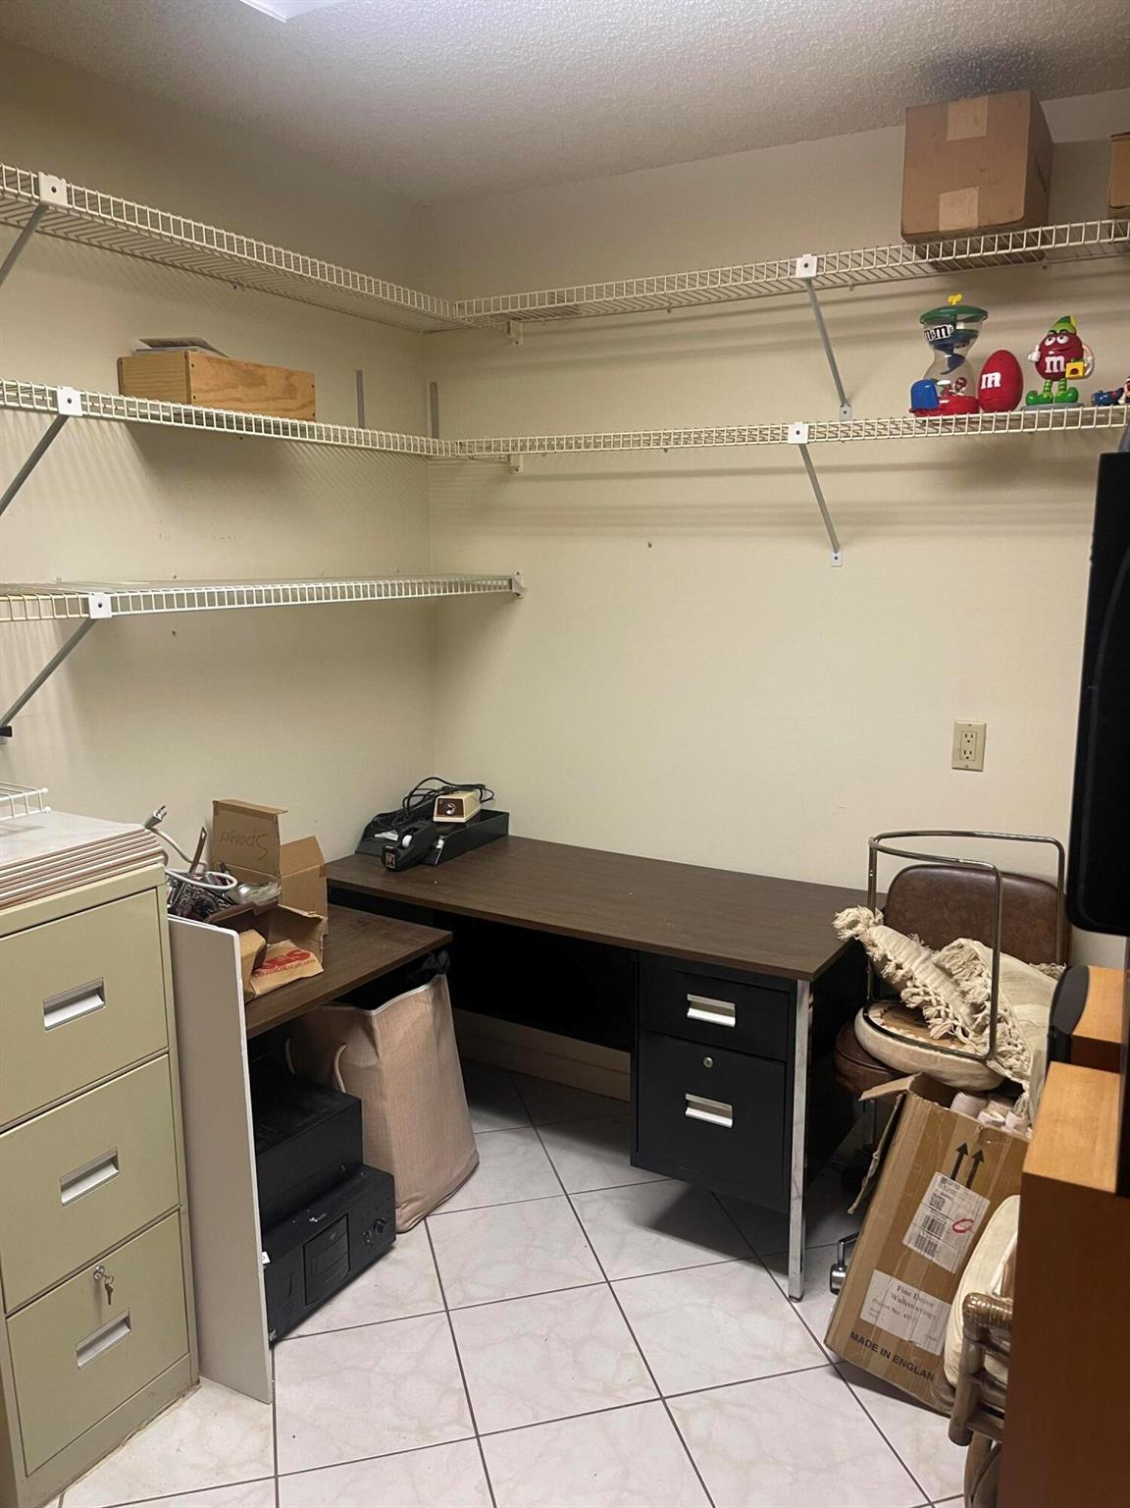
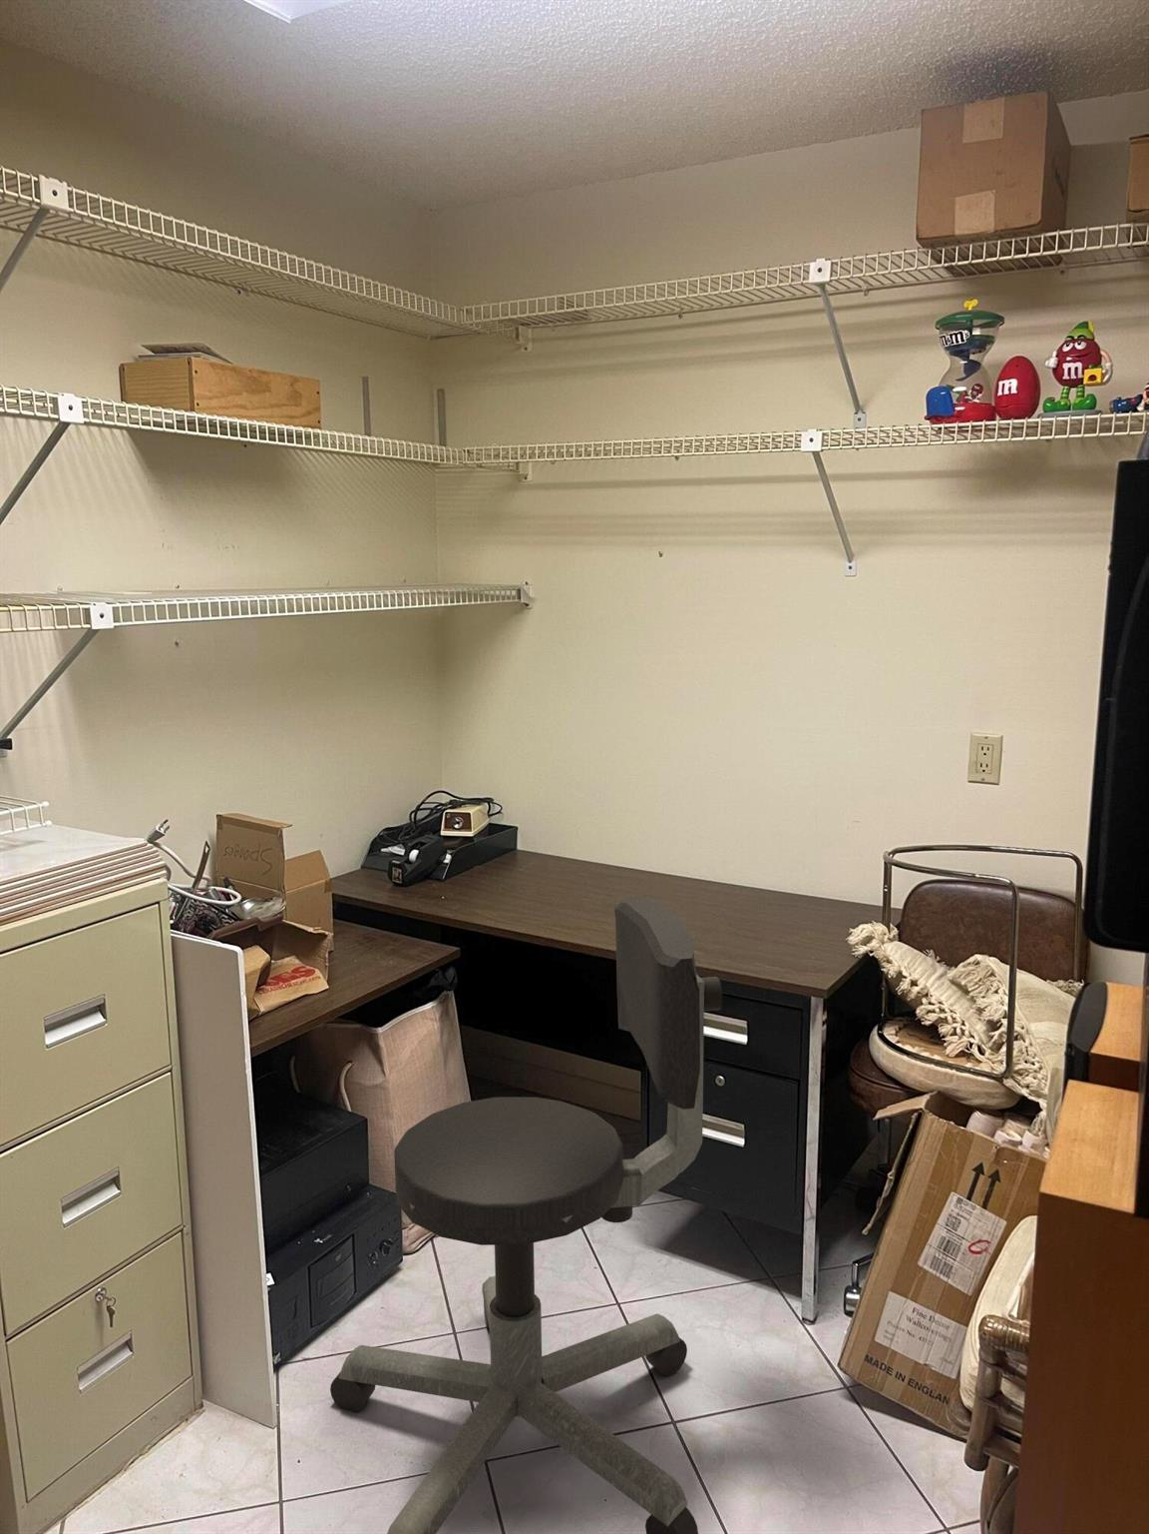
+ office chair [329,896,723,1534]
